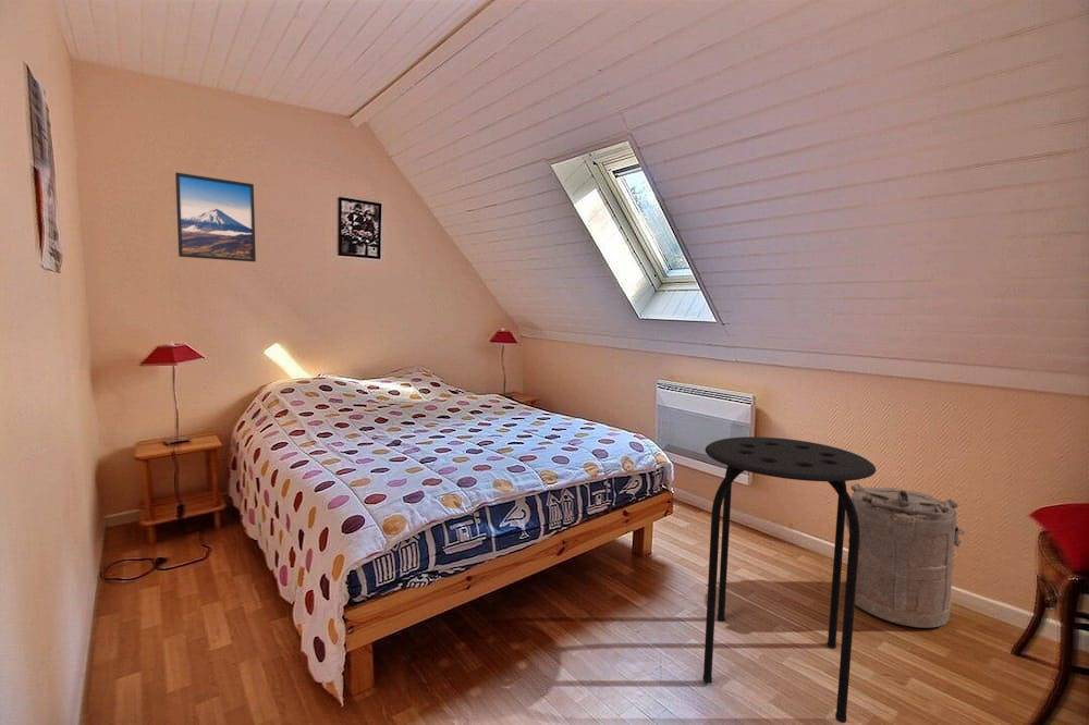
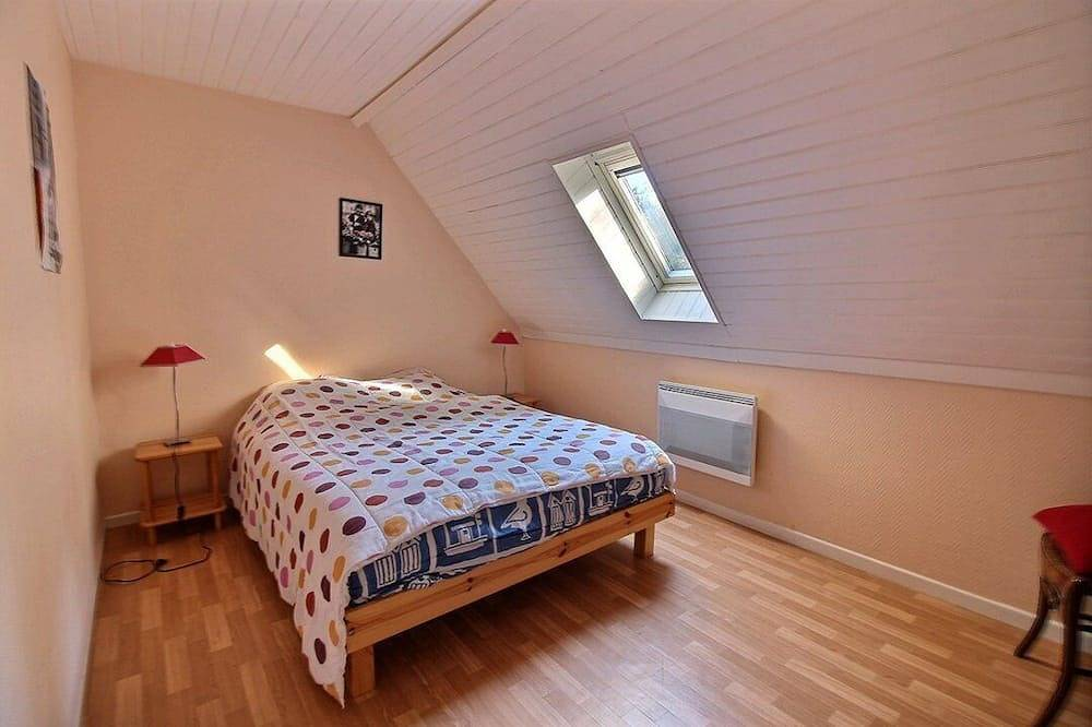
- stool [701,435,877,724]
- laundry hamper [845,482,966,629]
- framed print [174,171,257,262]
